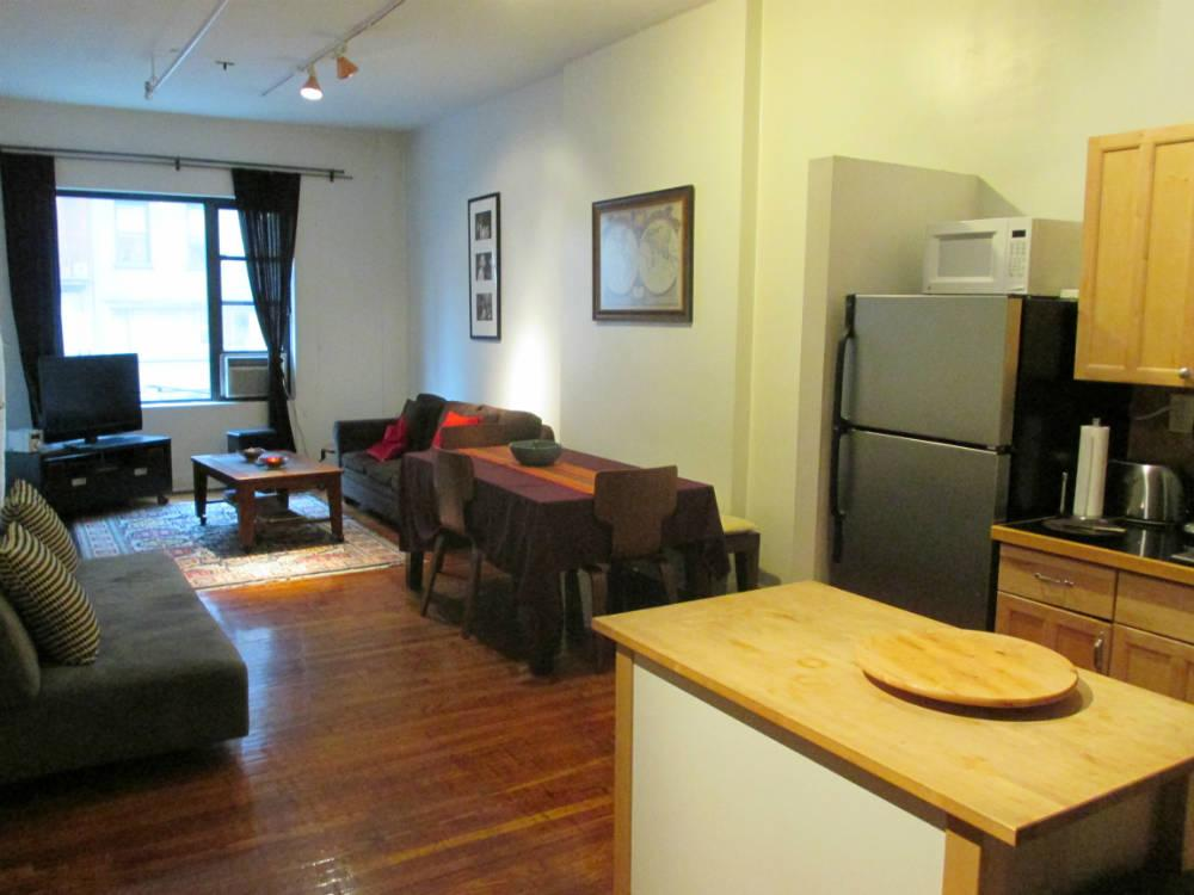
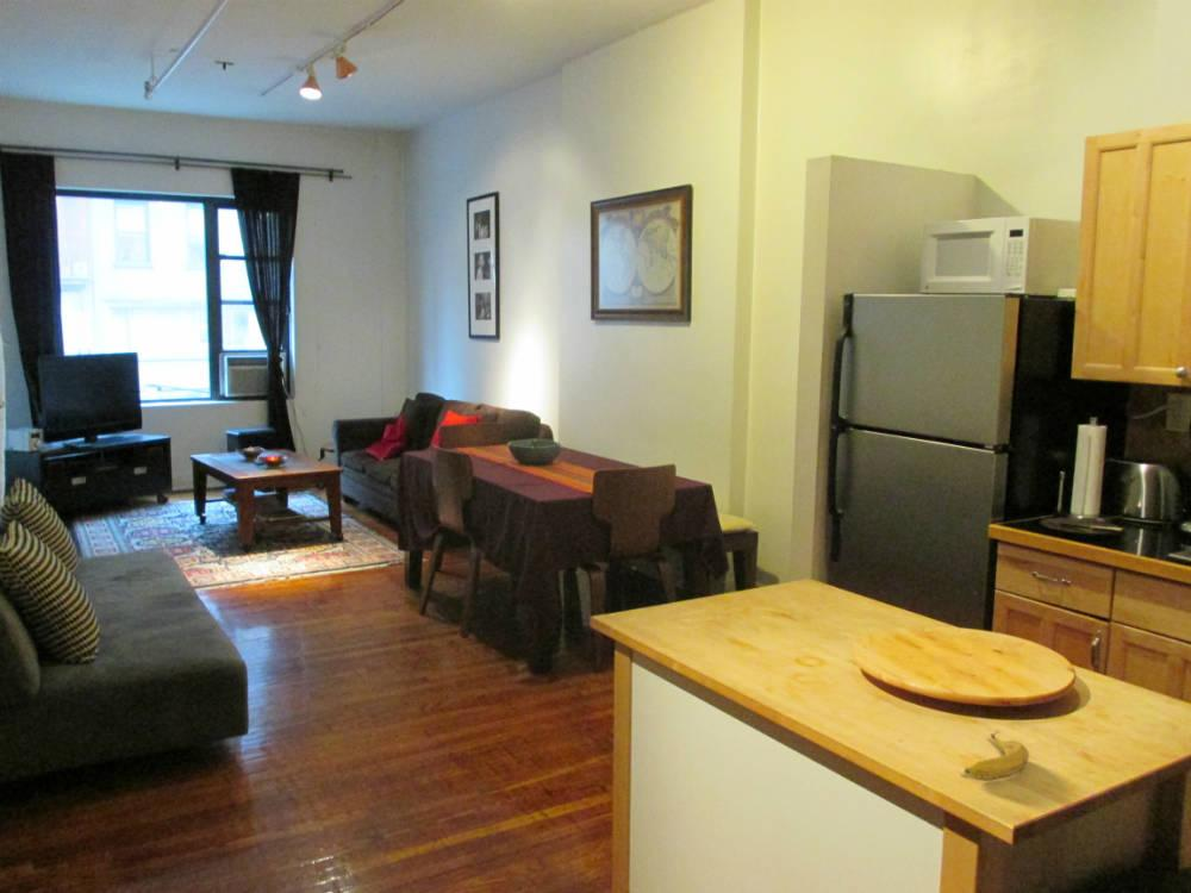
+ banana [964,730,1030,780]
